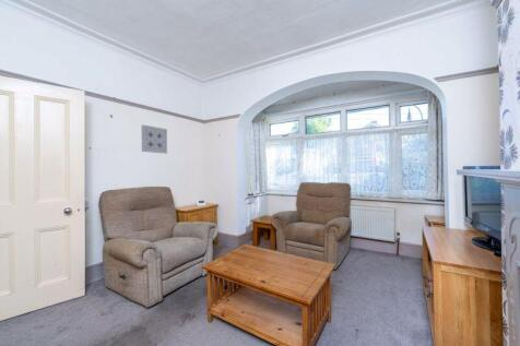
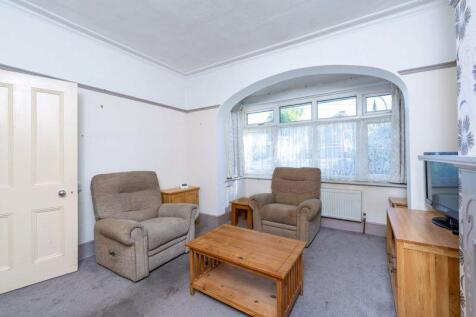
- wall art [141,123,168,155]
